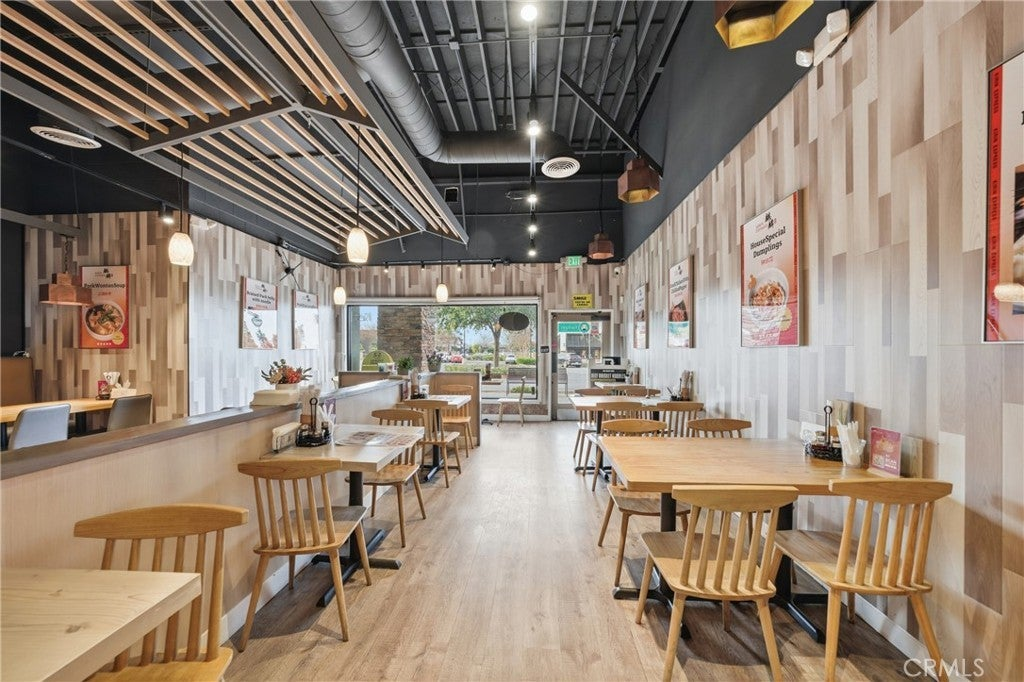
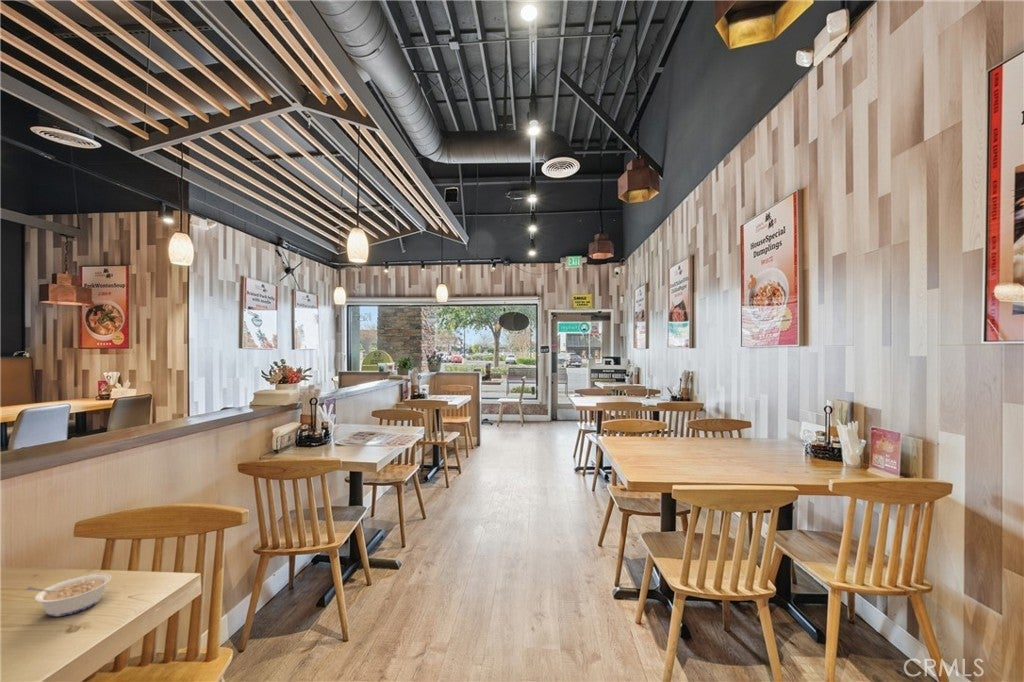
+ legume [25,573,112,618]
